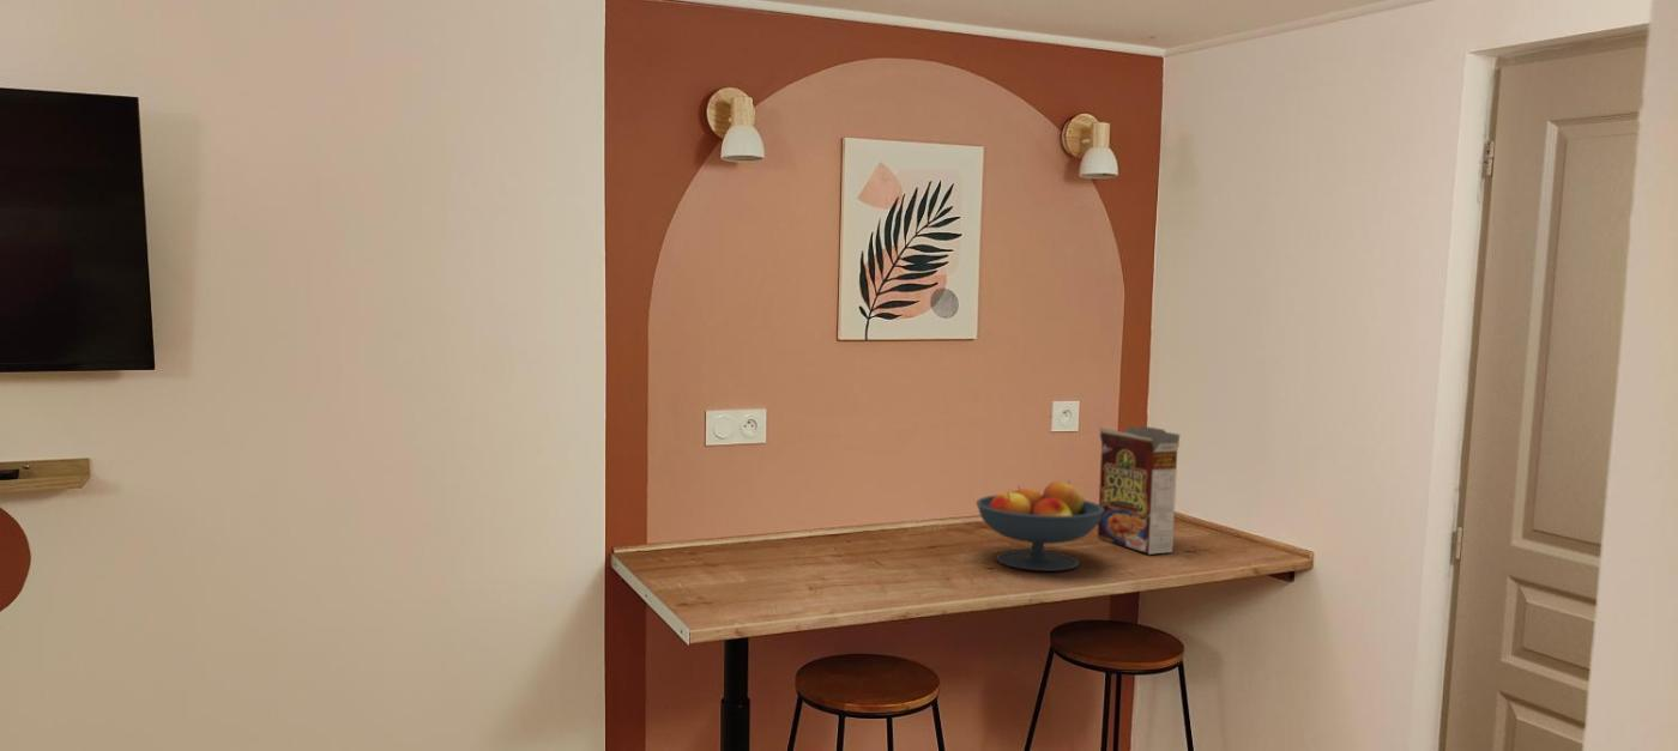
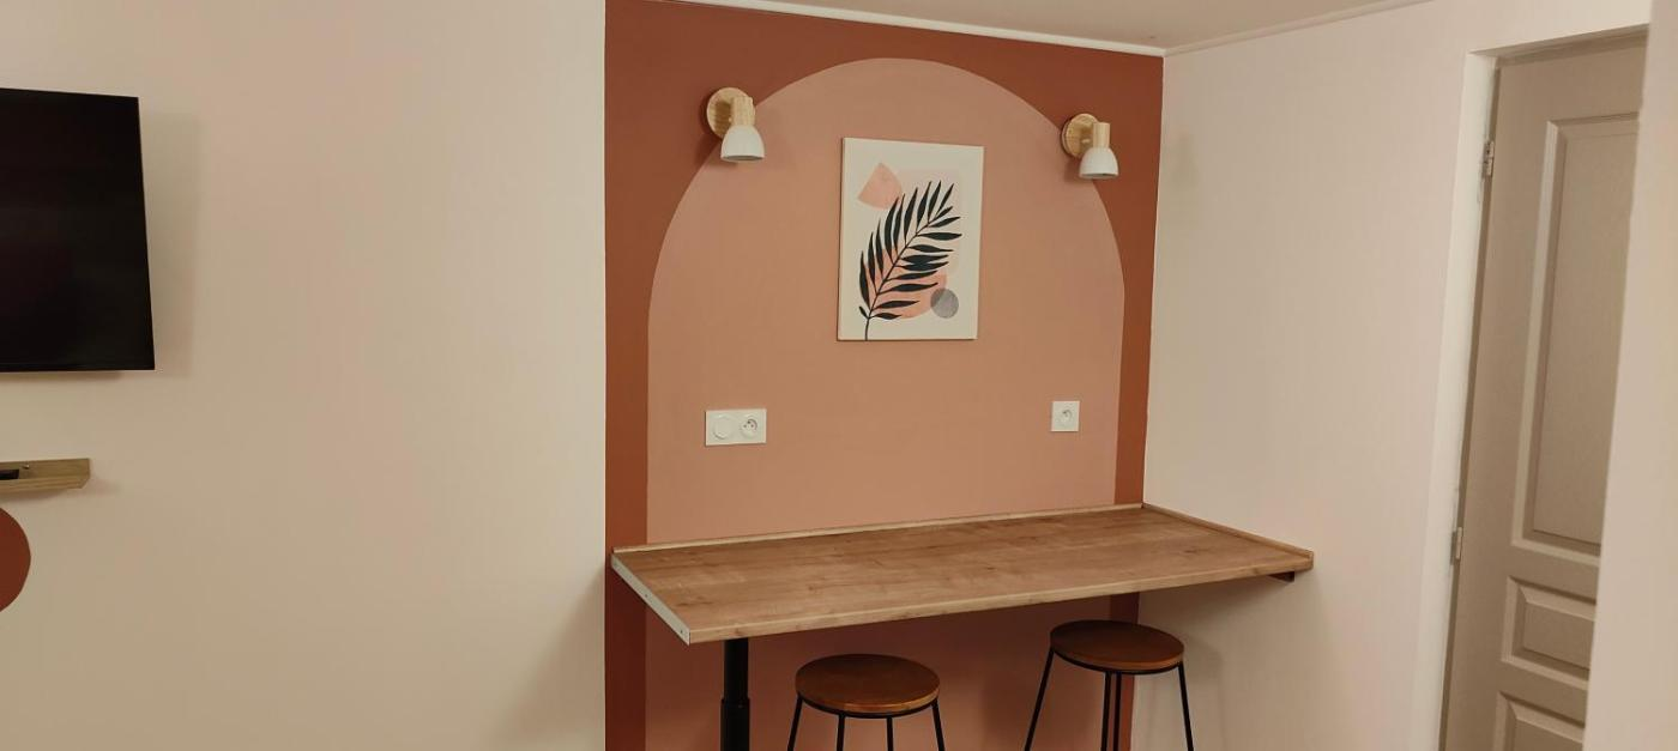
- fruit bowl [974,479,1104,573]
- cereal box [1097,425,1181,556]
